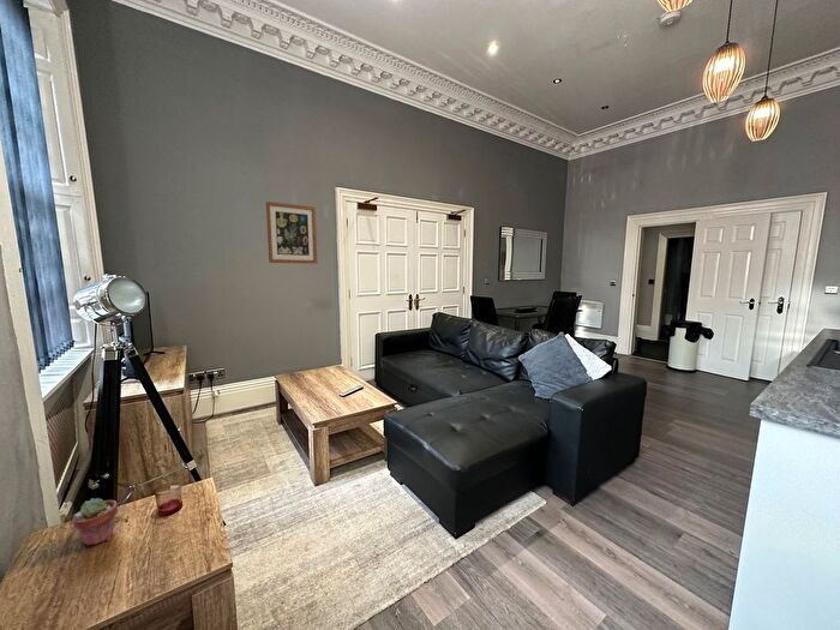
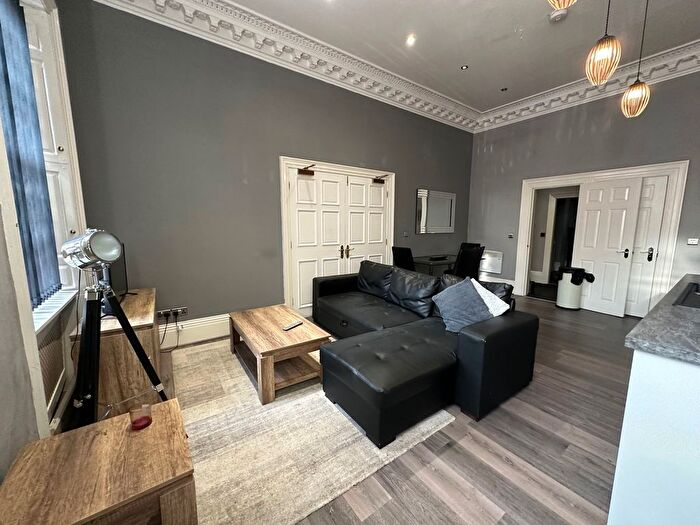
- potted succulent [72,497,119,546]
- wall art [265,200,318,265]
